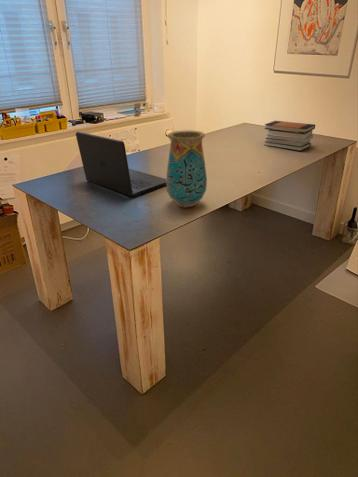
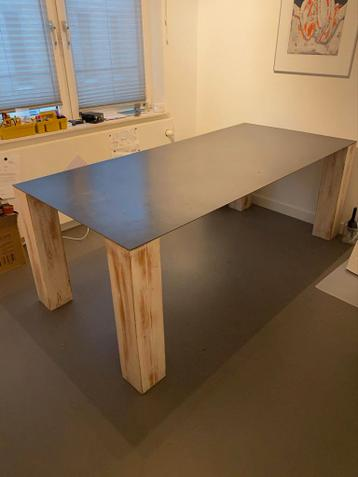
- laptop [75,131,166,197]
- vase [165,129,208,209]
- book stack [263,120,316,152]
